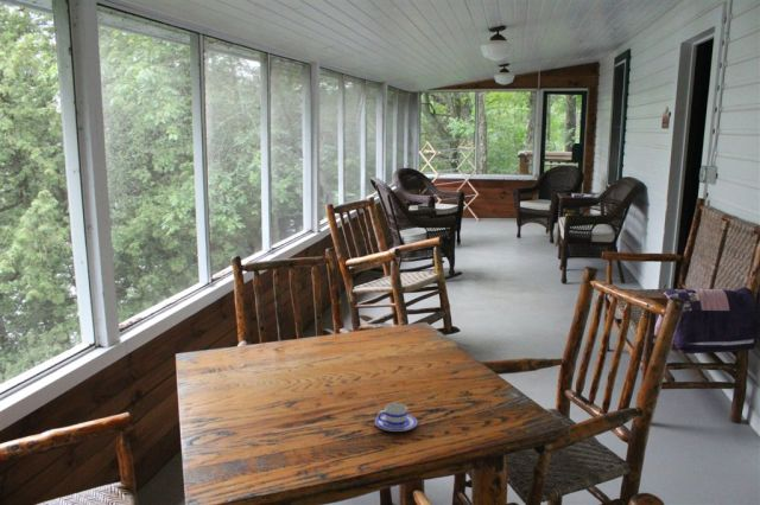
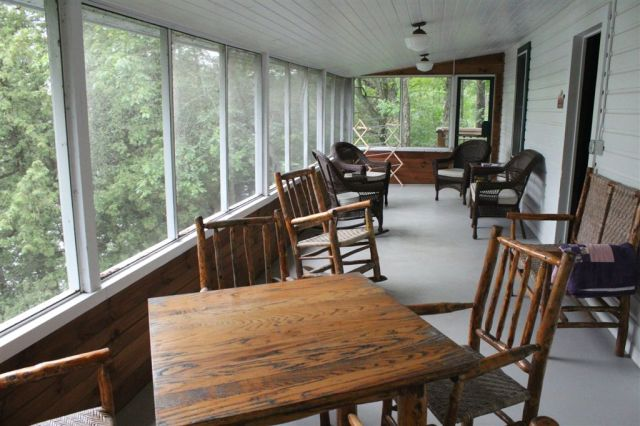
- teacup [374,402,418,433]
